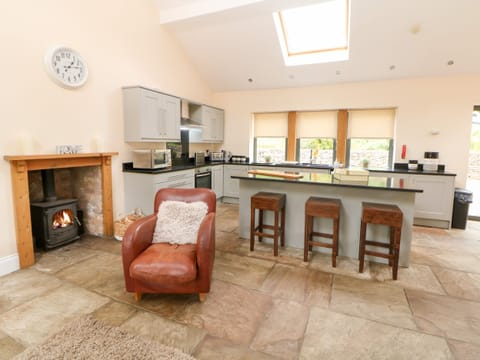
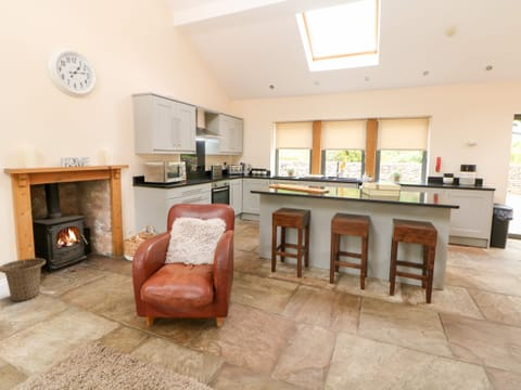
+ basket [0,257,47,302]
